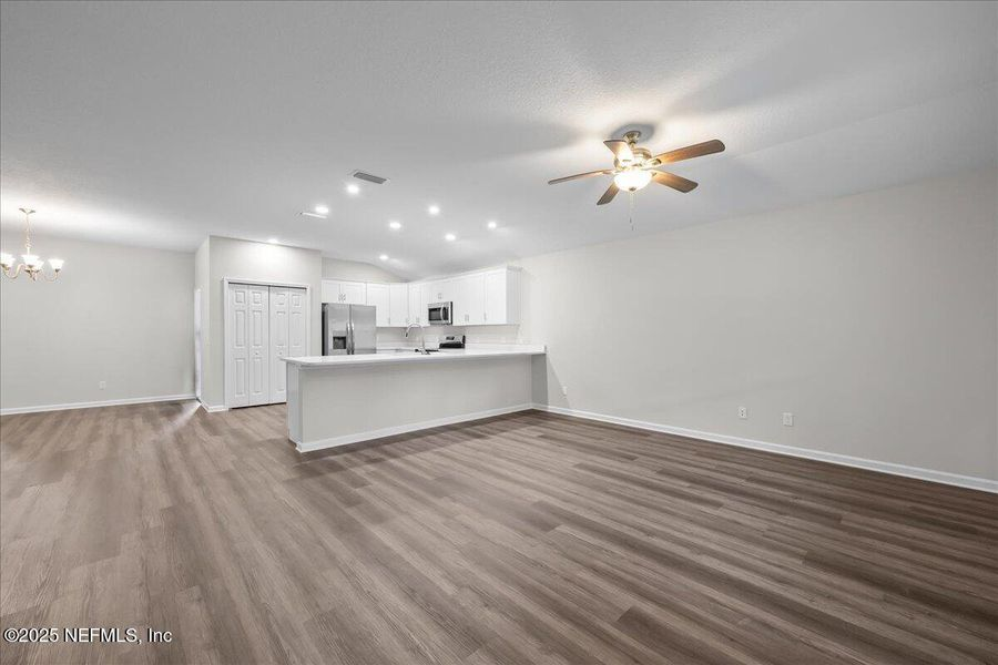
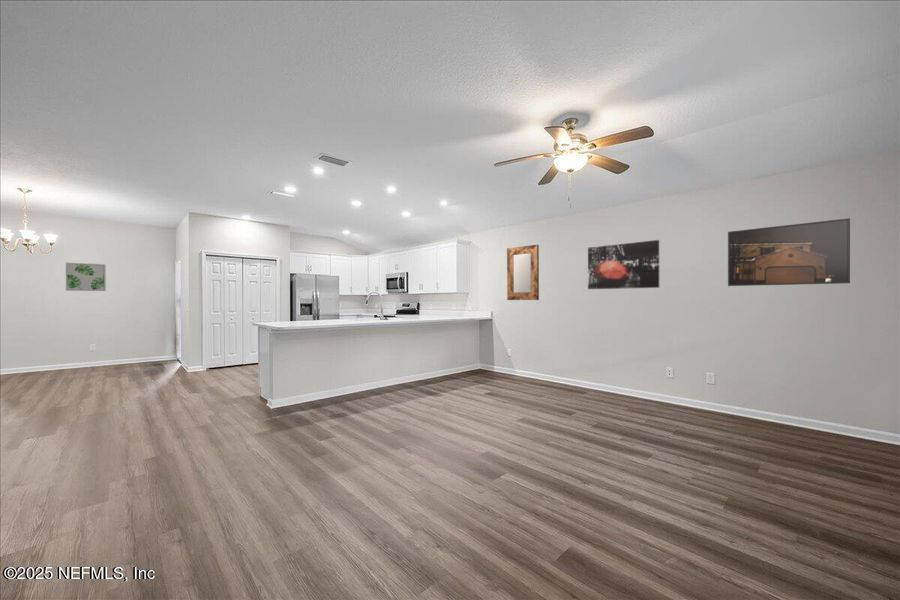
+ home mirror [506,244,540,301]
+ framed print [727,217,851,287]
+ wall art [587,239,660,290]
+ wall art [65,262,107,292]
